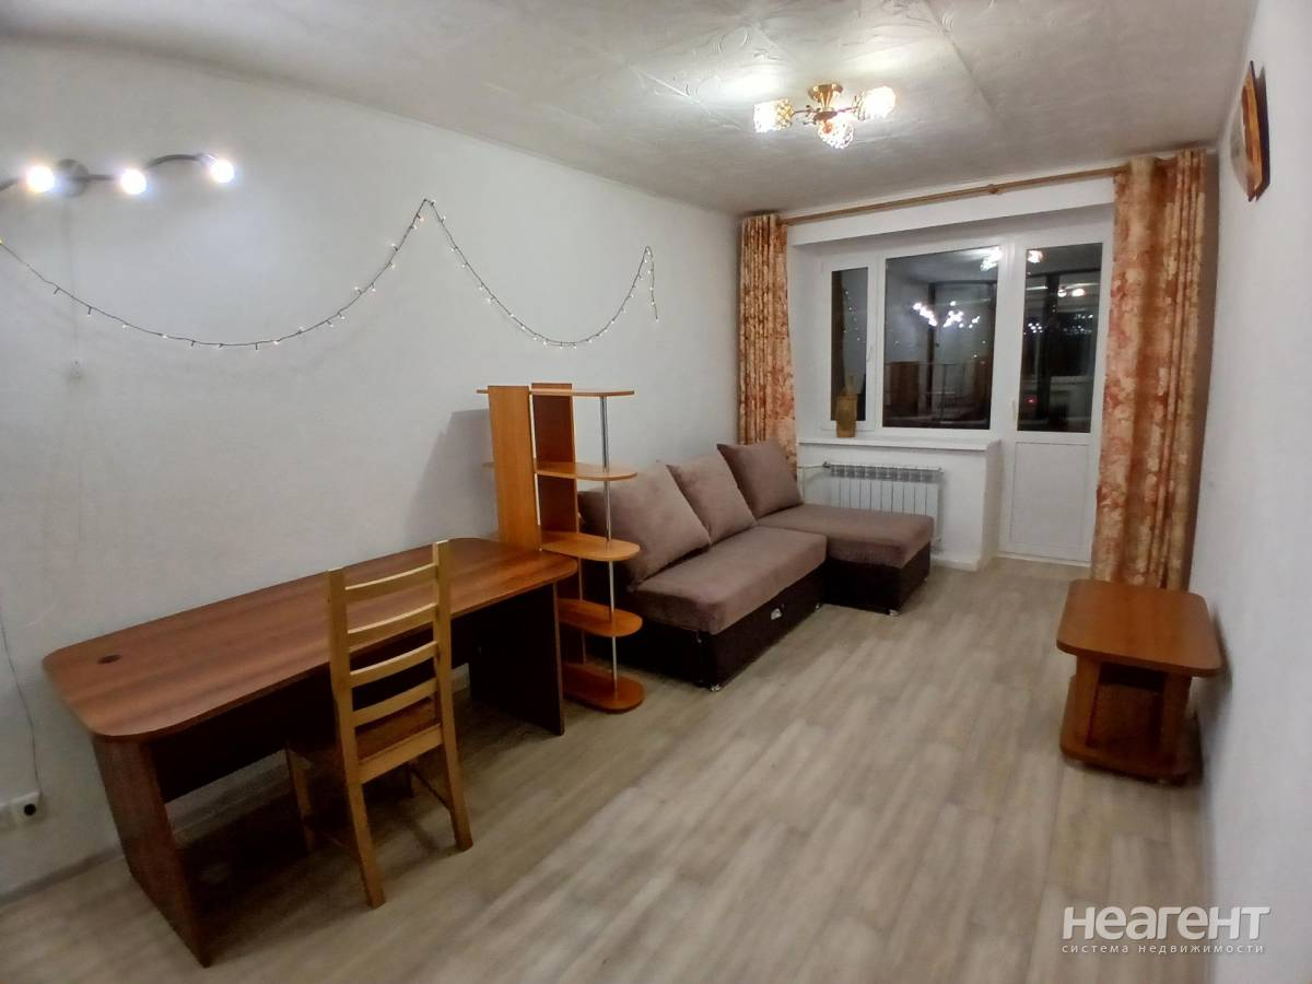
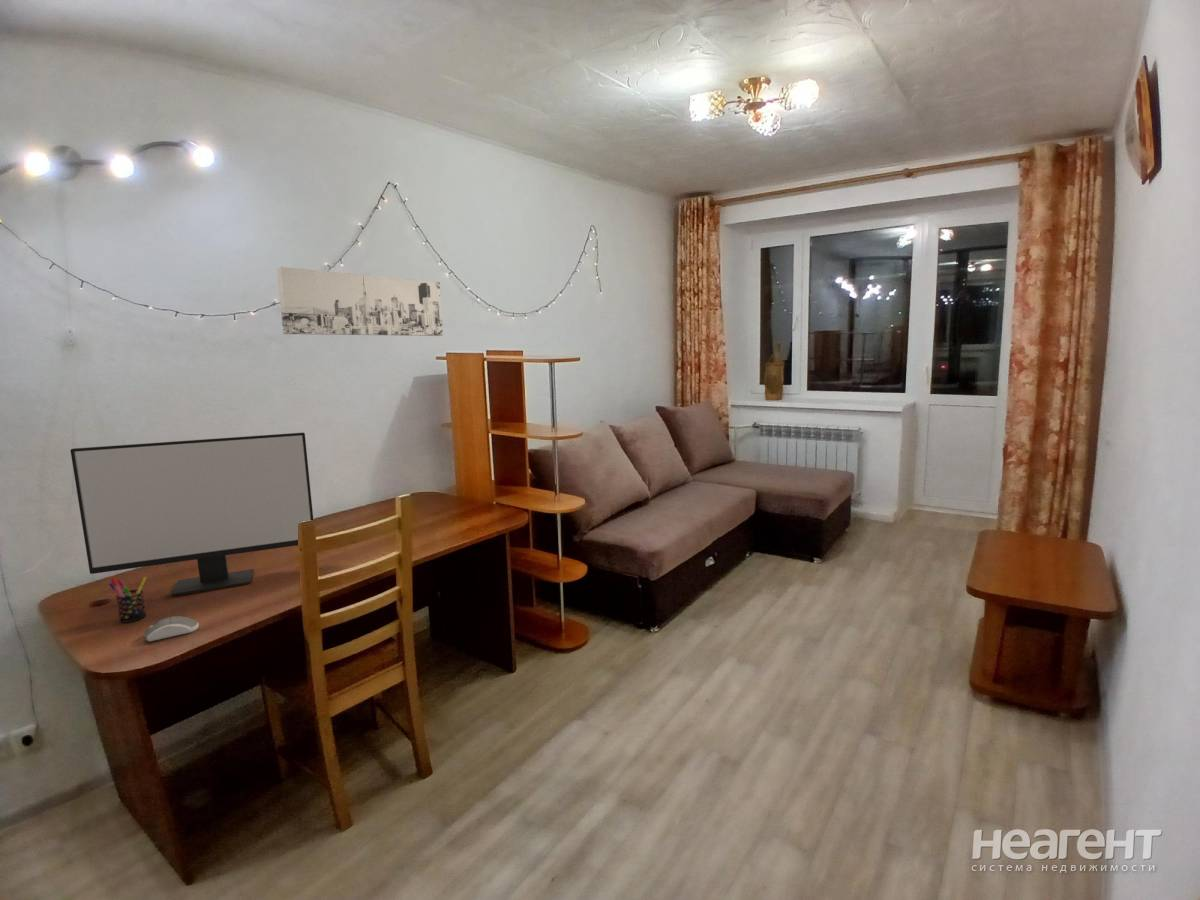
+ wall art [276,266,444,337]
+ pen holder [108,576,147,623]
+ computer mouse [143,615,200,642]
+ computer monitor [70,432,315,596]
